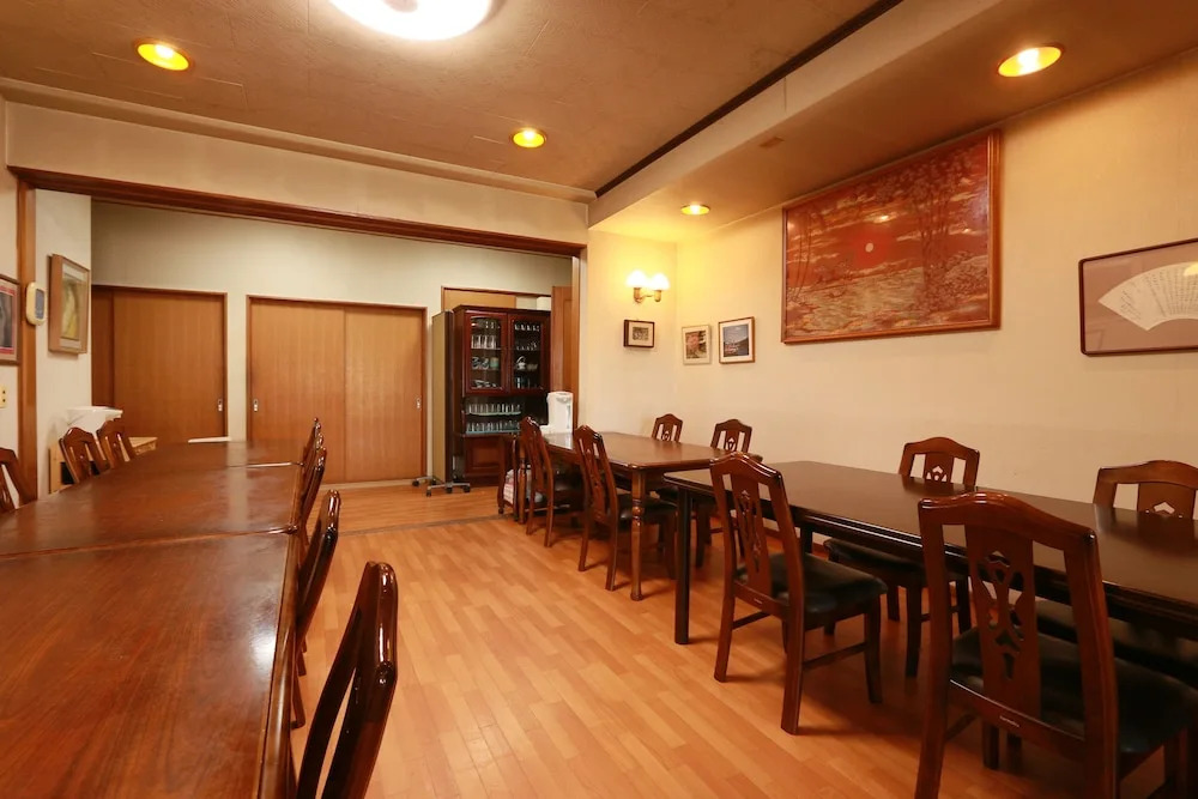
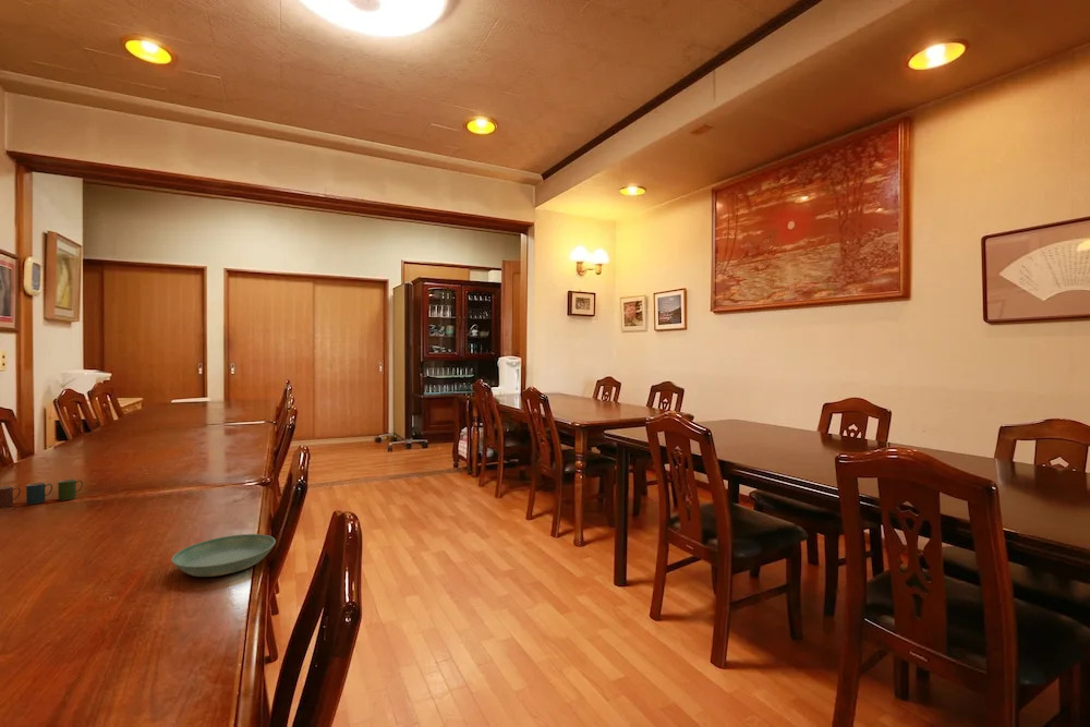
+ cup [0,478,84,509]
+ saucer [171,533,277,578]
